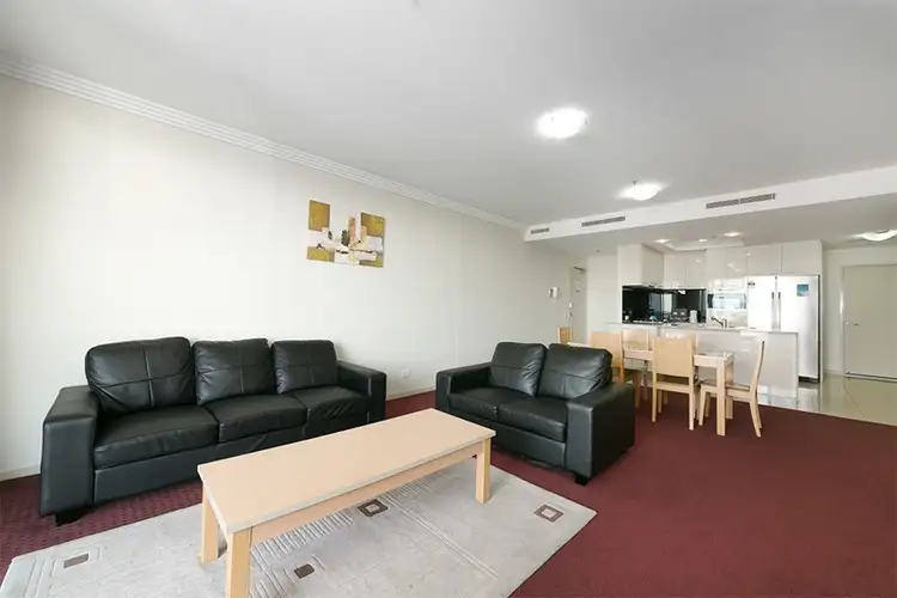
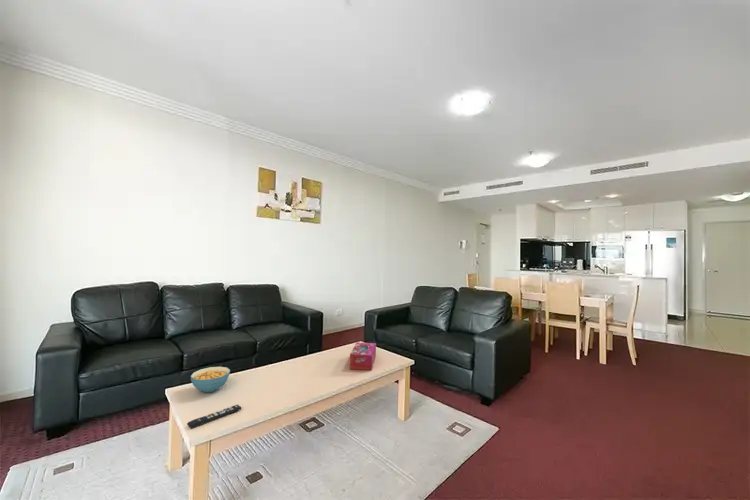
+ cereal bowl [190,366,231,393]
+ remote control [186,403,242,430]
+ tissue box [349,341,377,371]
